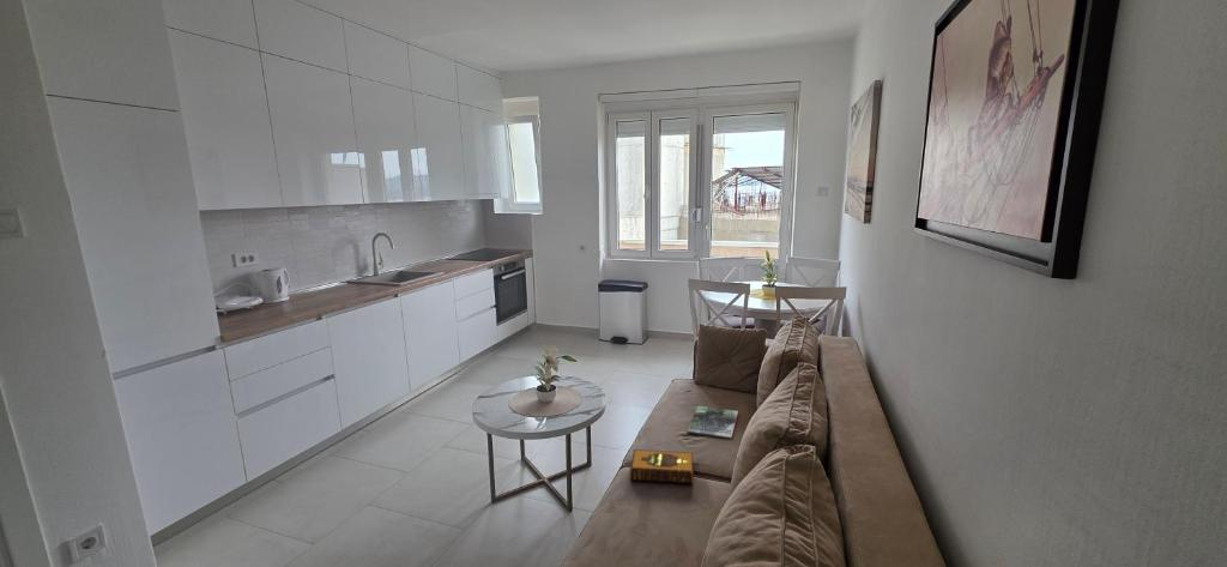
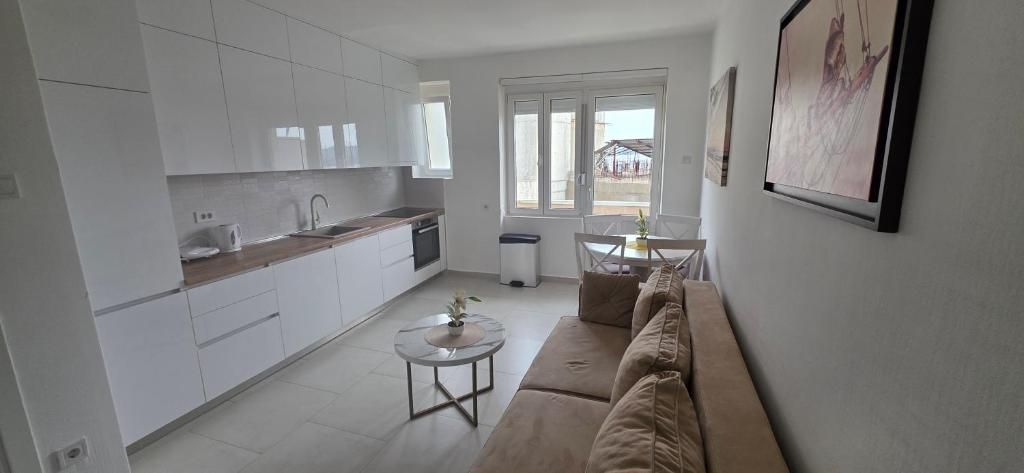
- magazine [685,405,739,440]
- hardback book [629,448,695,485]
